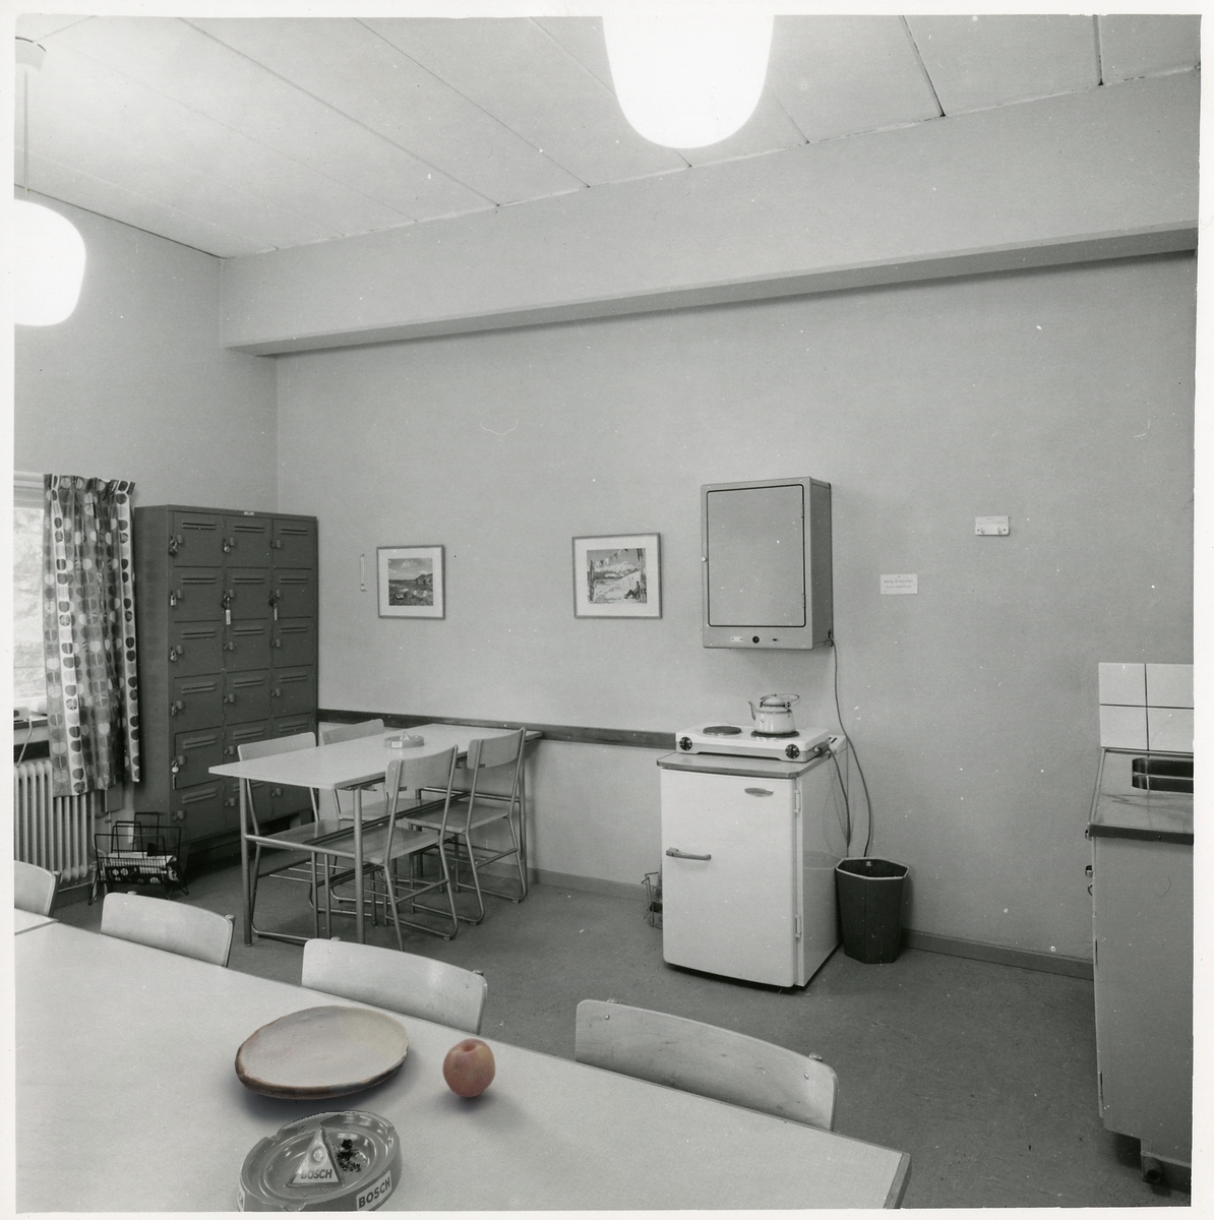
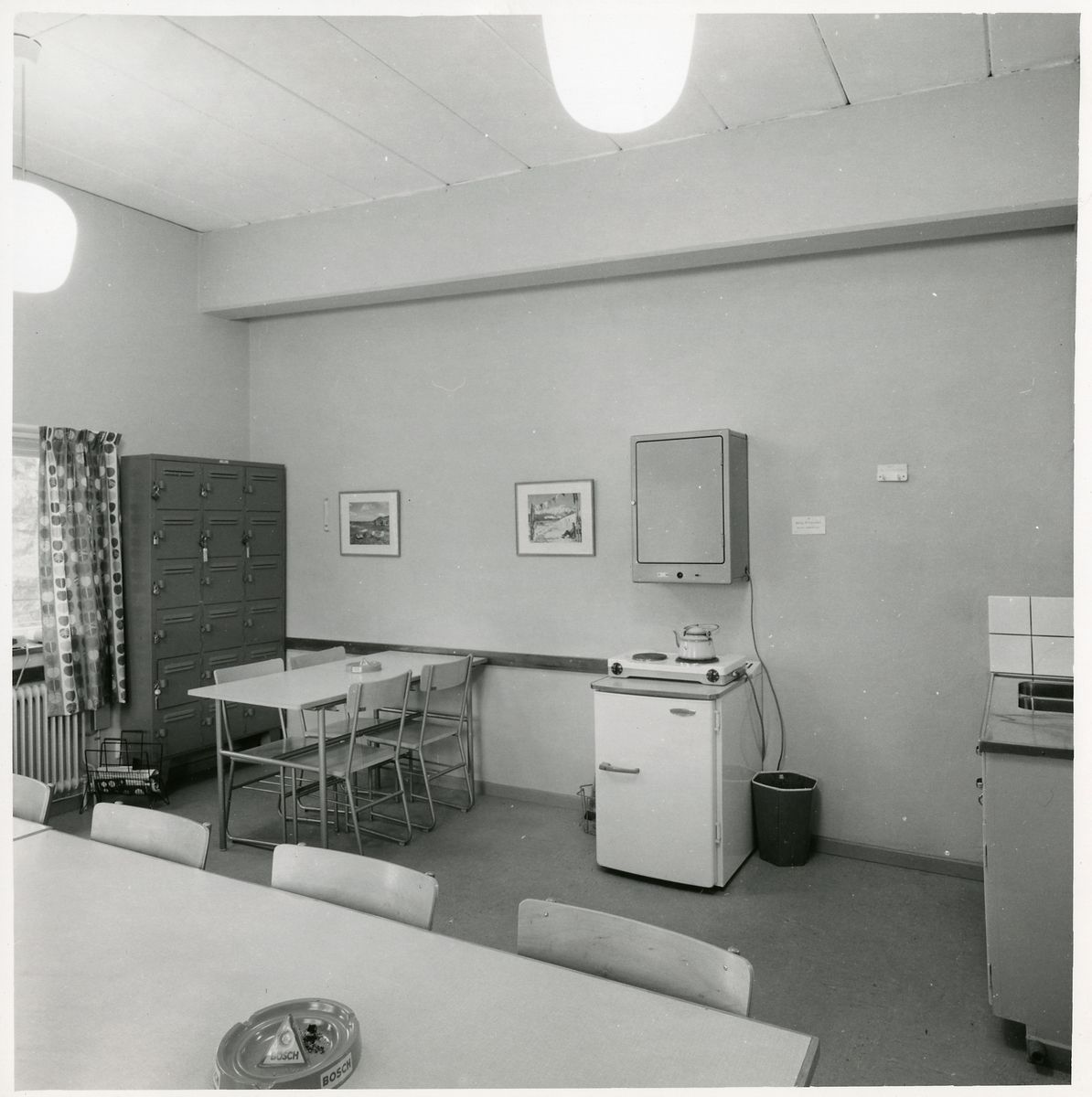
- fruit [441,1036,496,1098]
- plate [233,1004,410,1100]
